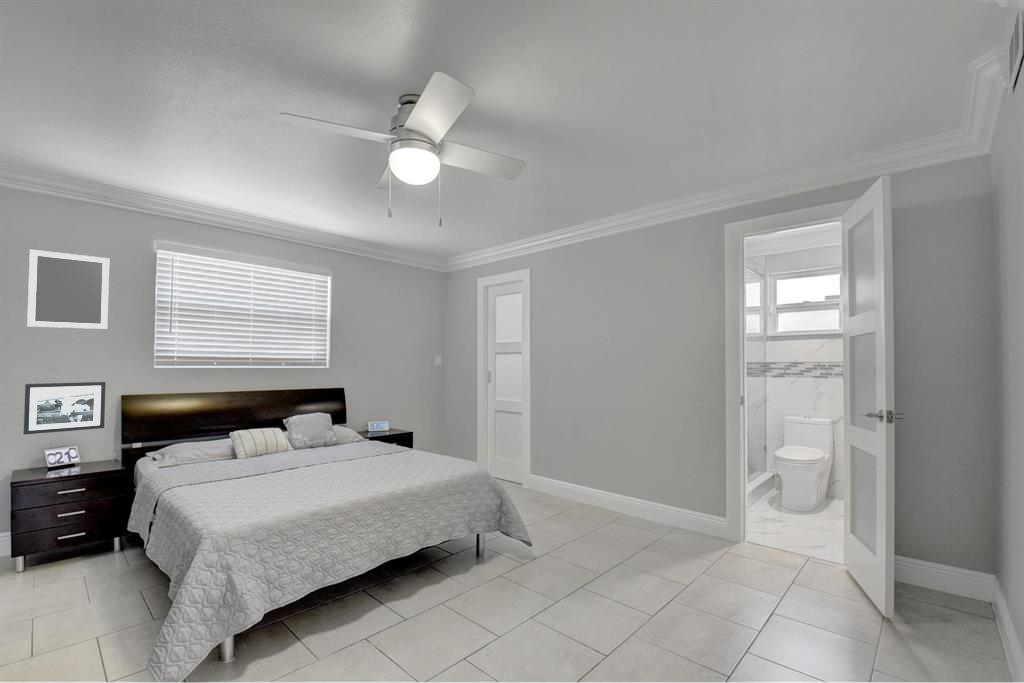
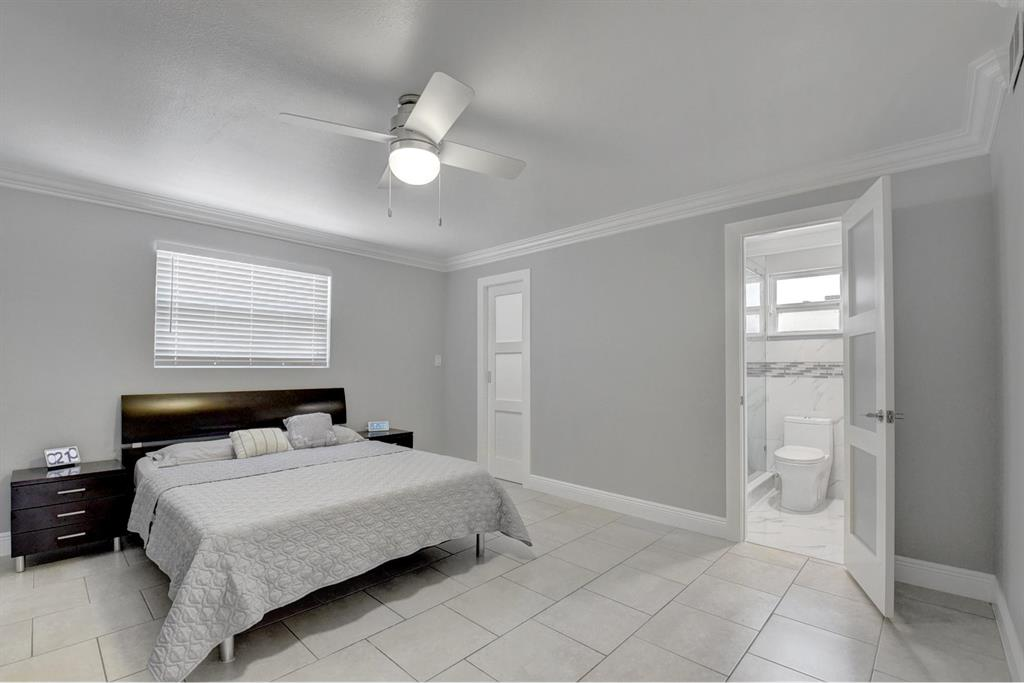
- home mirror [26,248,110,330]
- picture frame [23,381,107,435]
